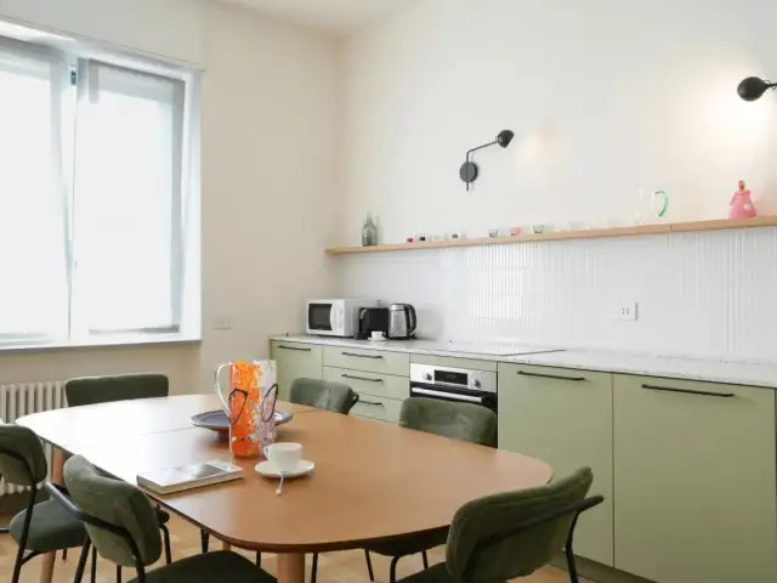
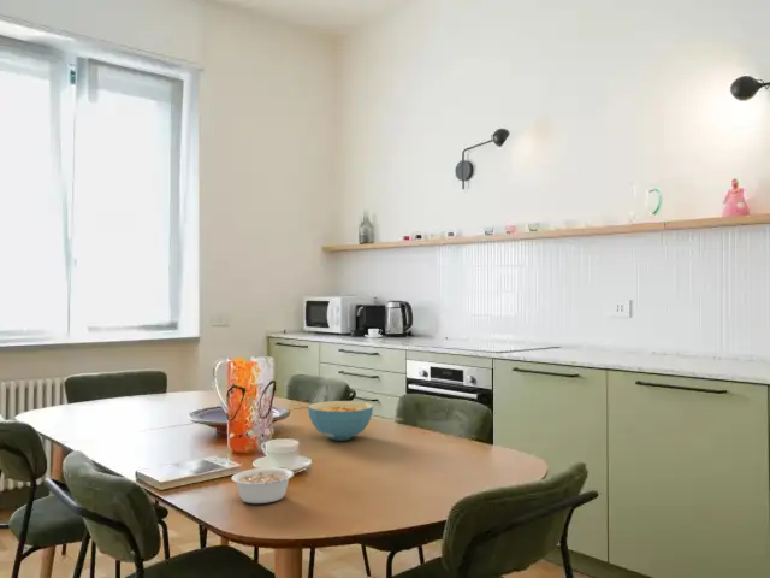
+ cereal bowl [307,400,374,442]
+ legume [231,466,307,505]
